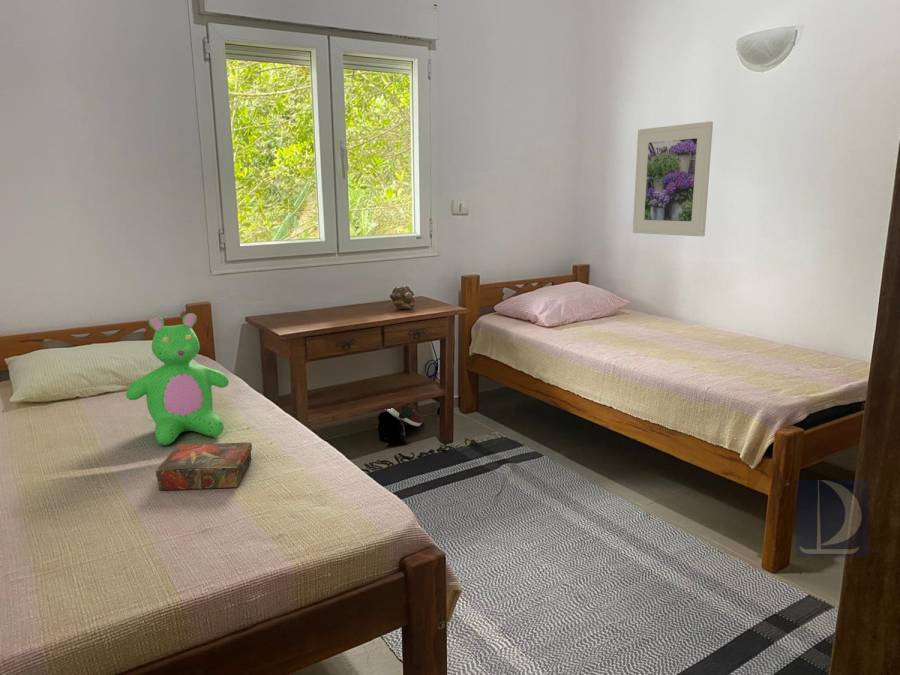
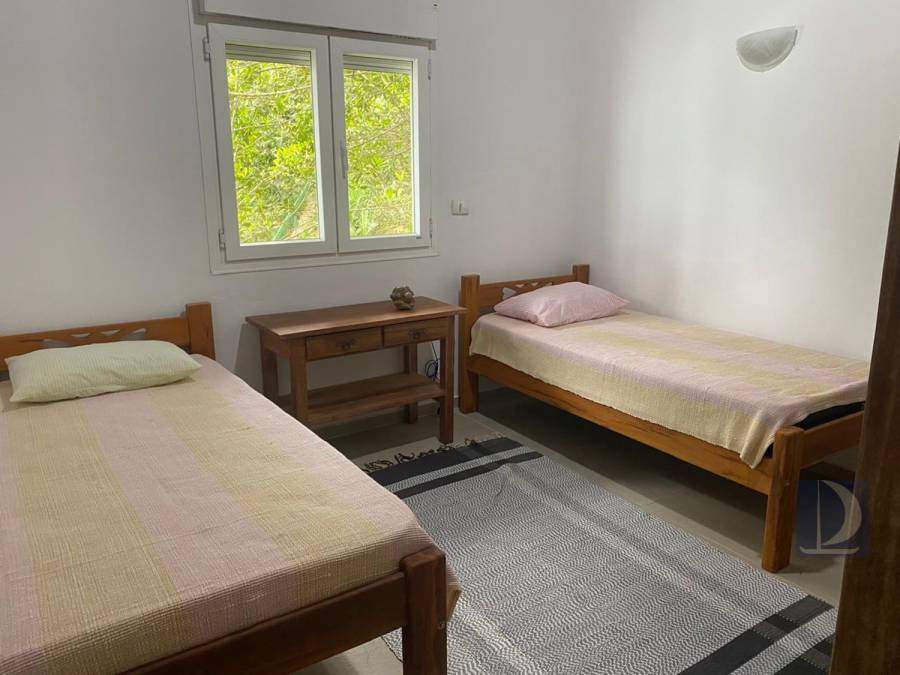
- shoe [377,403,424,442]
- teddy bear [125,312,230,446]
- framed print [632,121,714,237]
- book [155,441,253,491]
